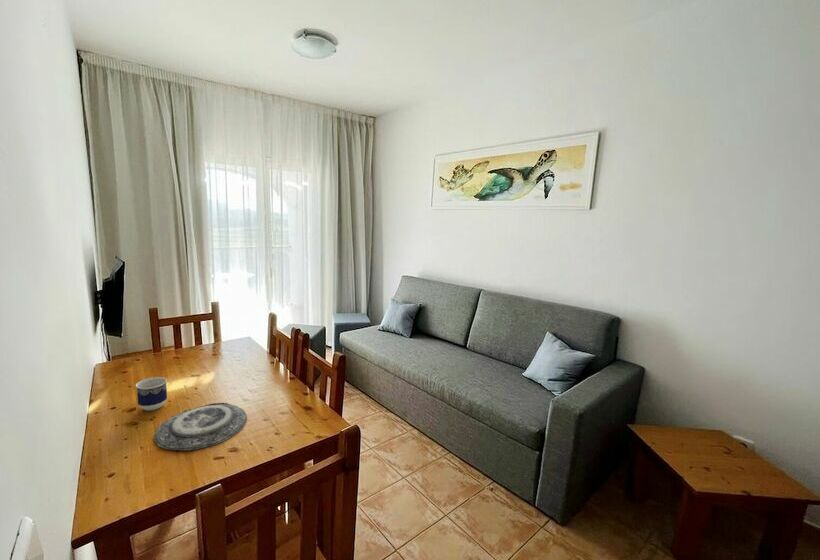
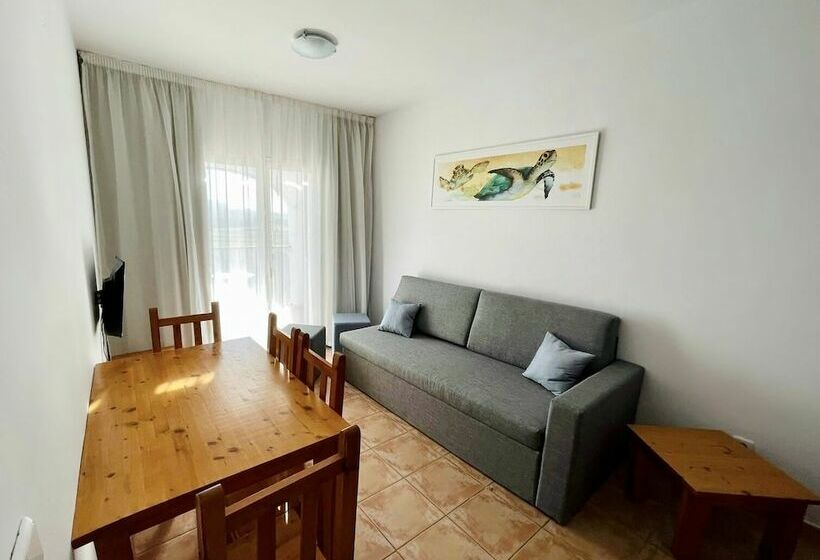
- cup [135,376,168,412]
- plate [153,402,248,451]
